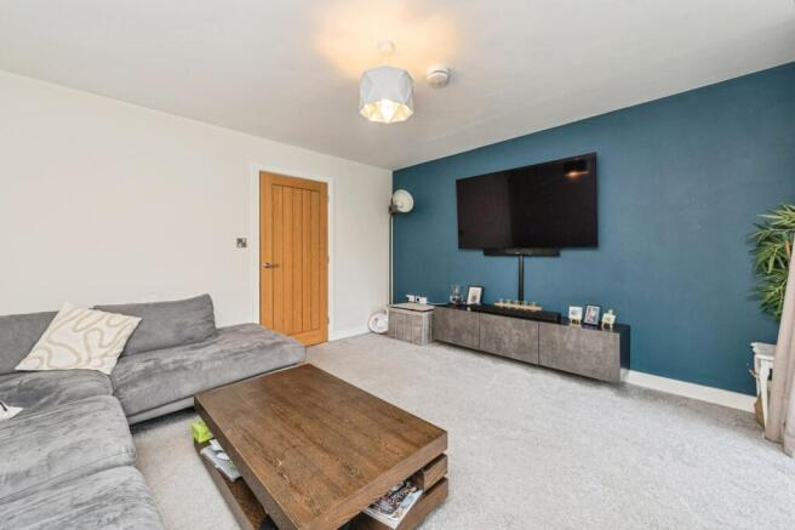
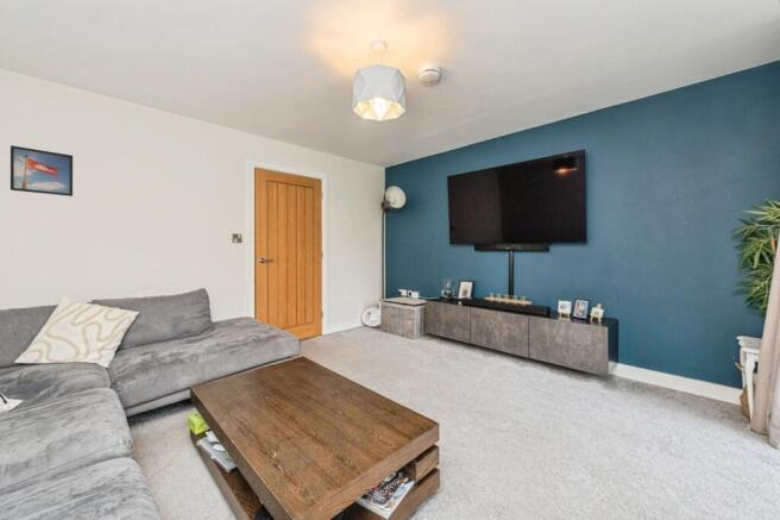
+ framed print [10,144,74,198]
